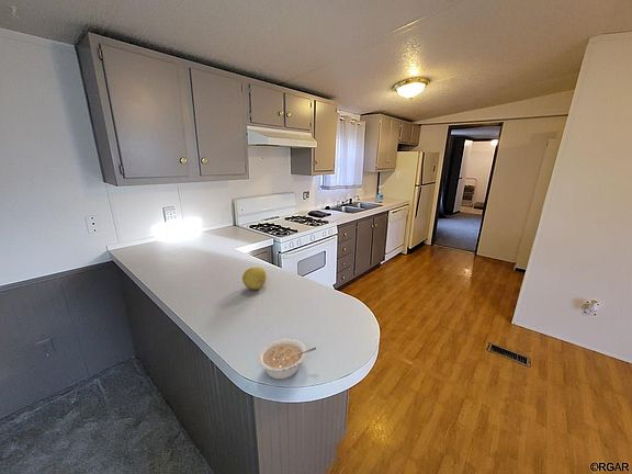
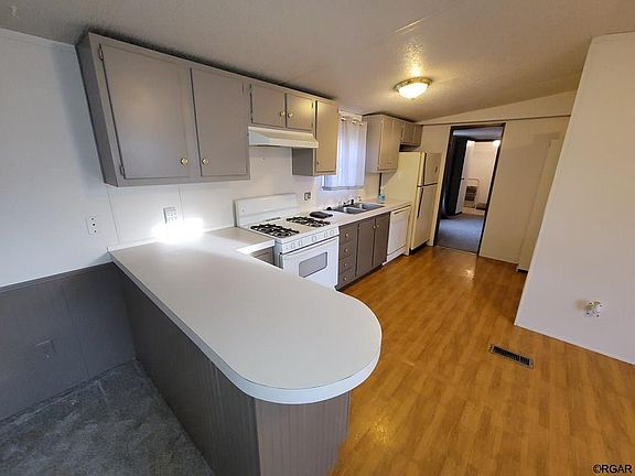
- legume [257,338,317,381]
- fruit [241,267,268,291]
